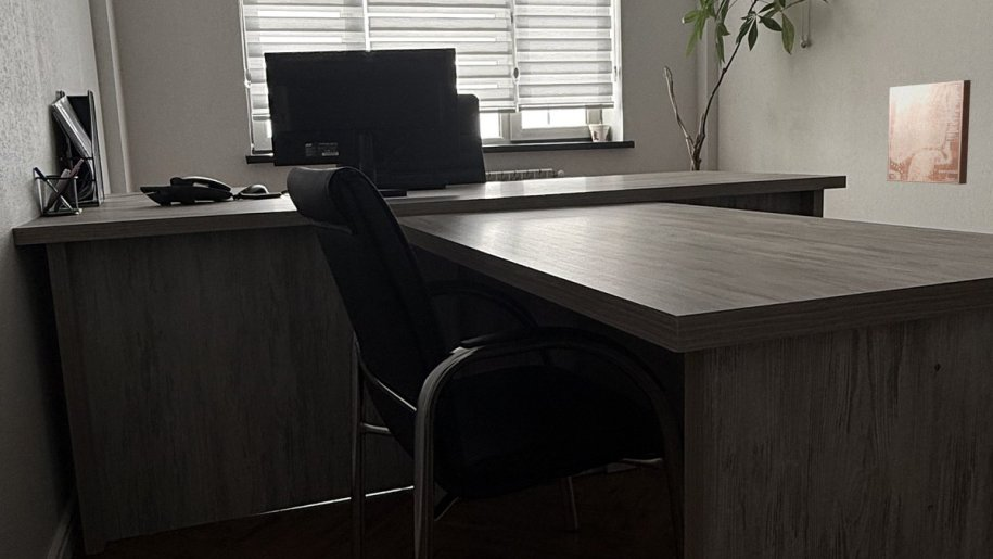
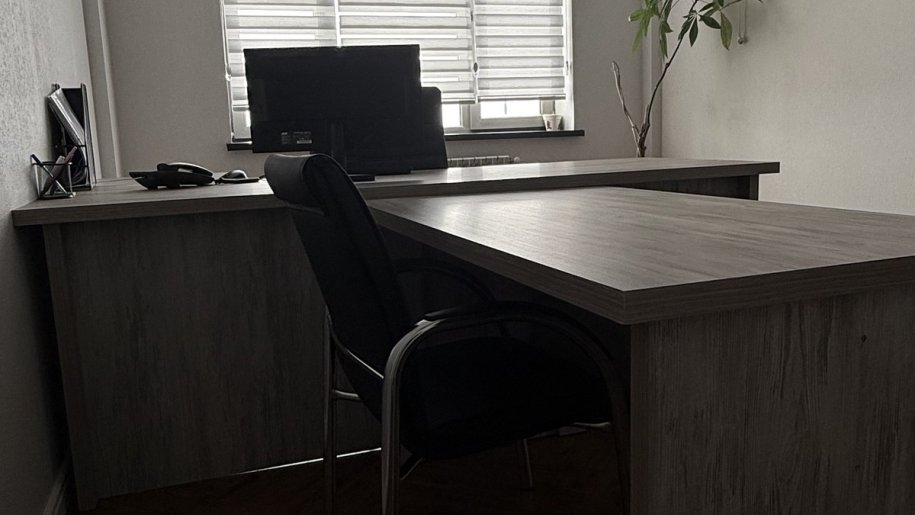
- wall art [886,79,972,186]
